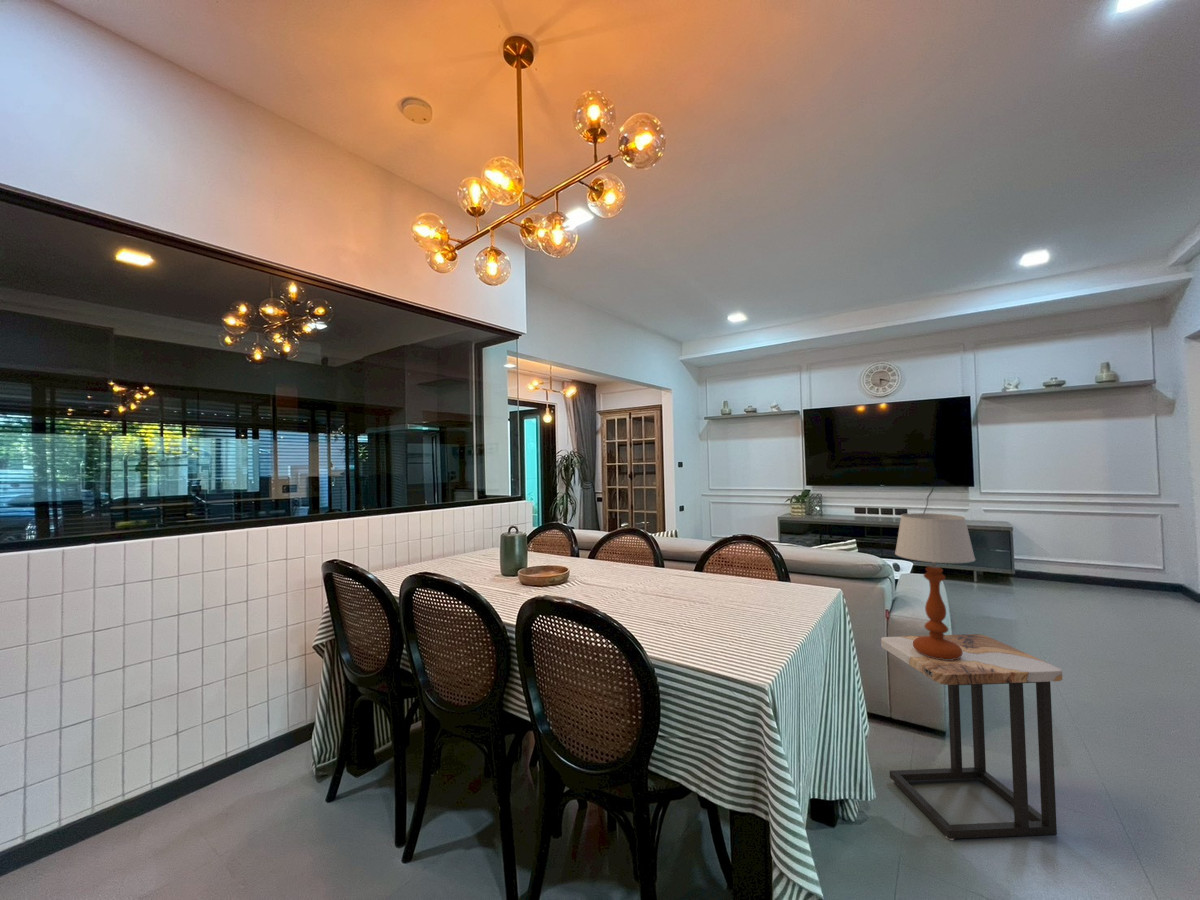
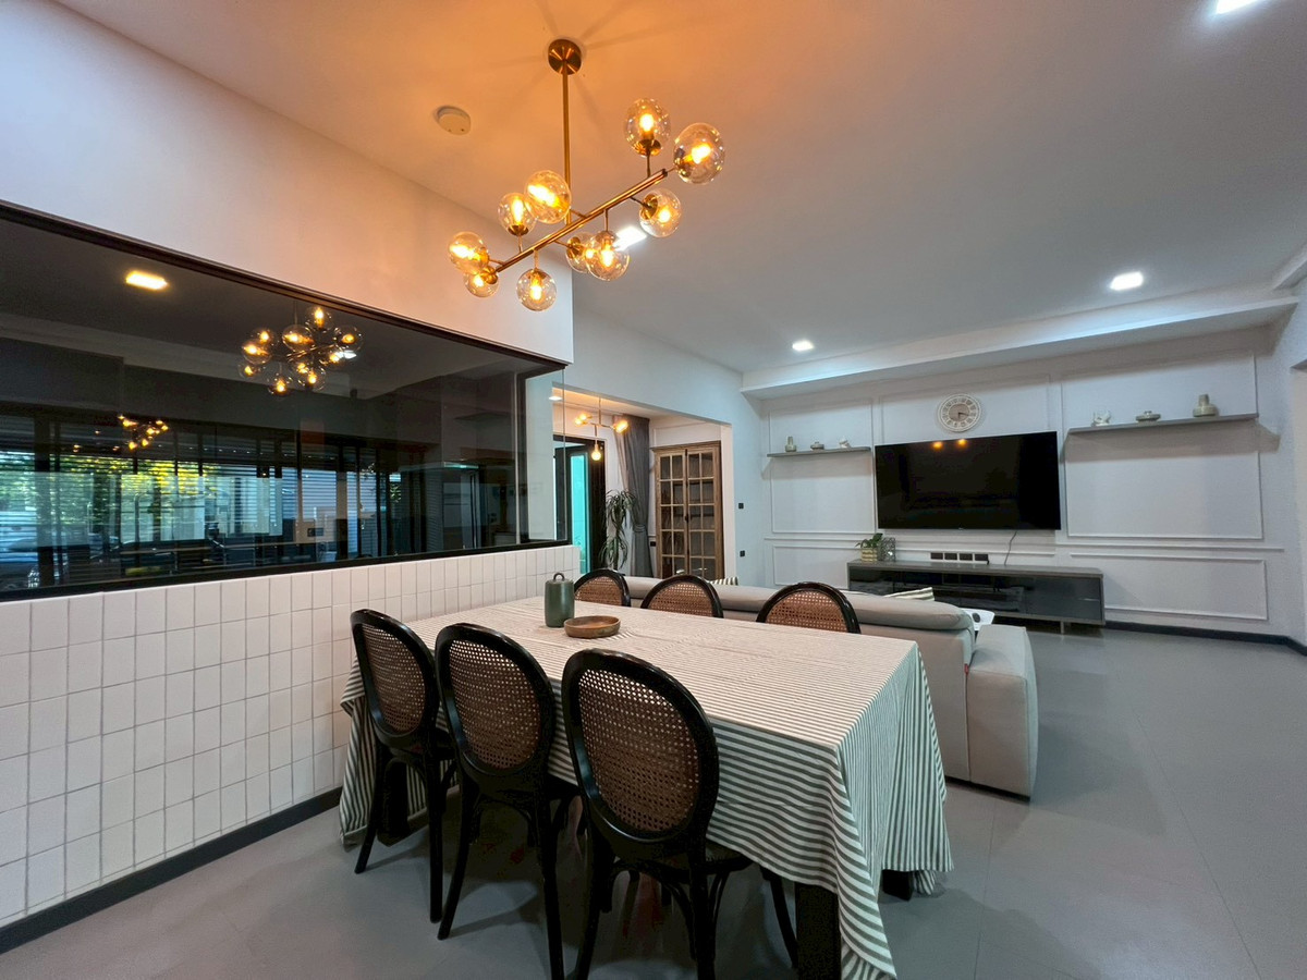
- side table [880,633,1063,841]
- table lamp [894,512,977,660]
